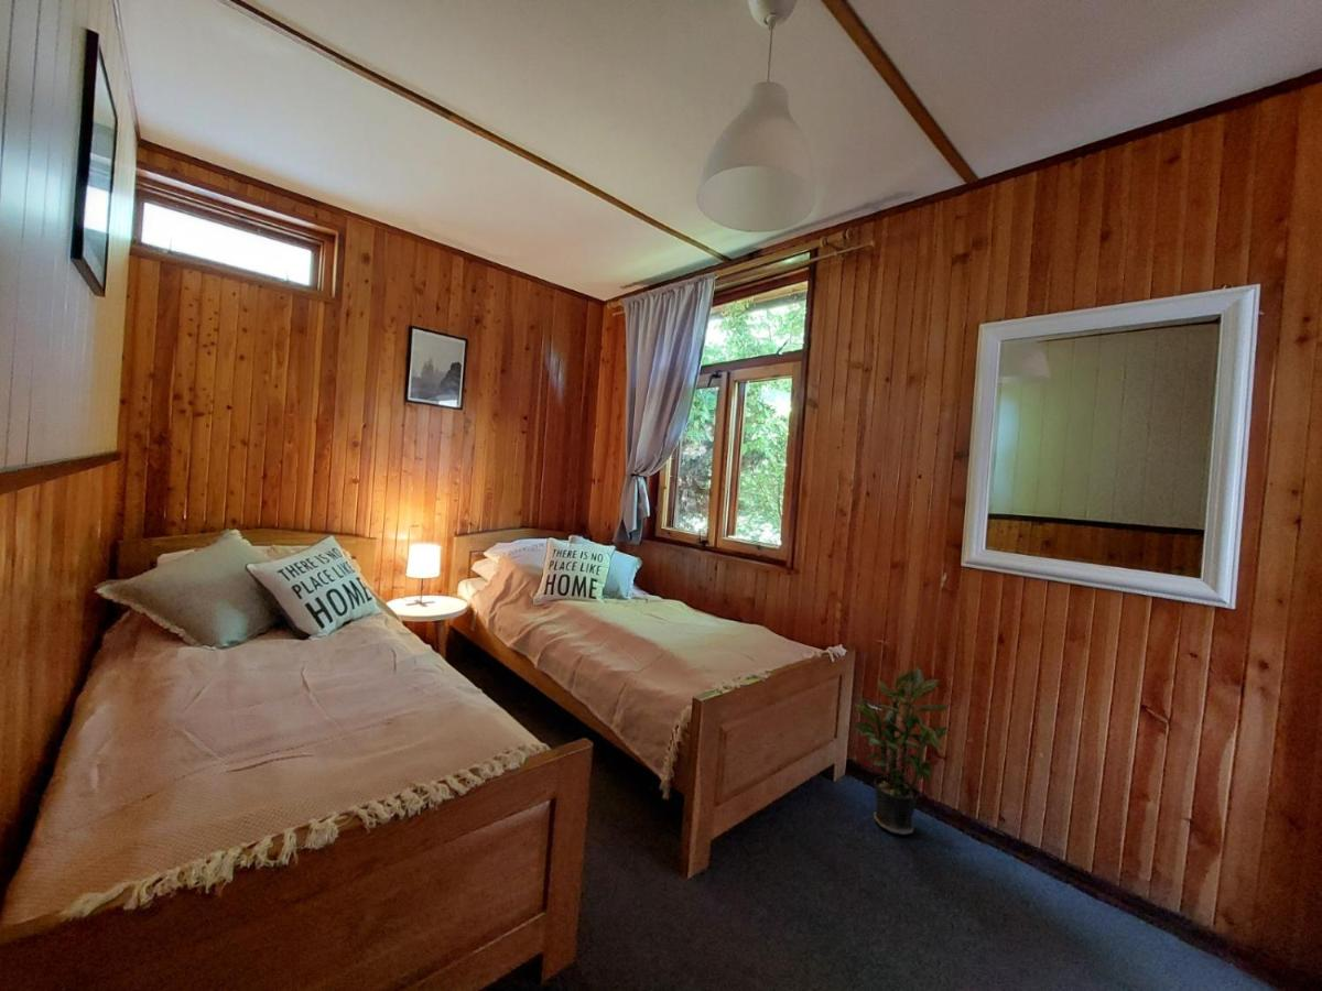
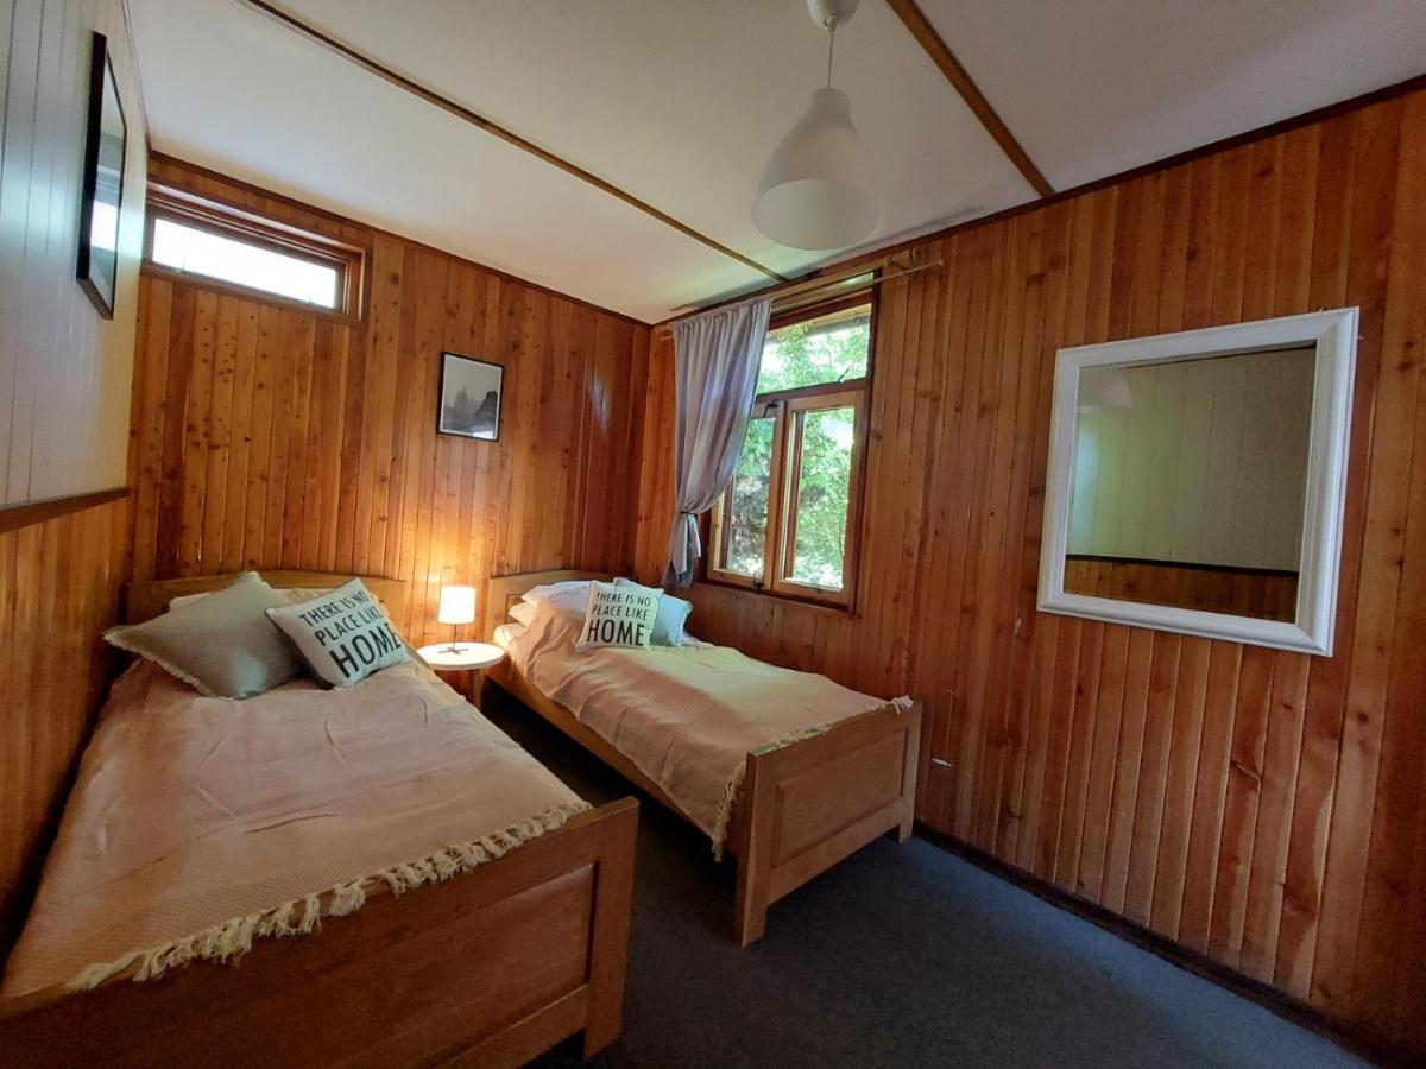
- potted plant [852,664,951,836]
